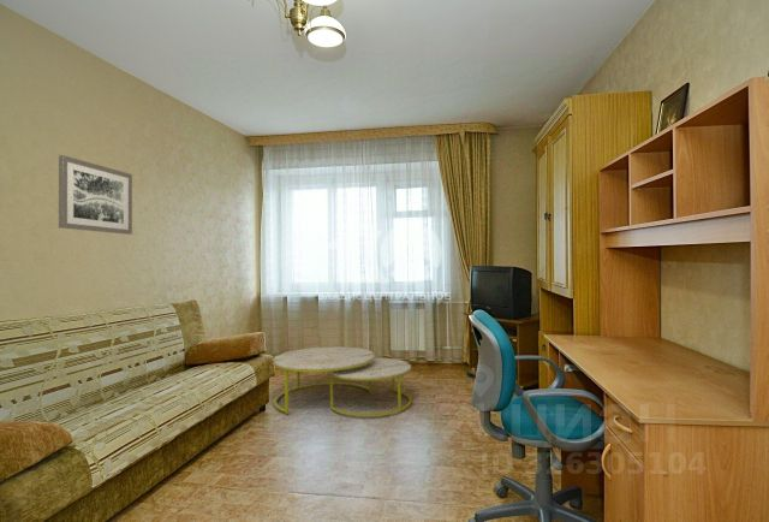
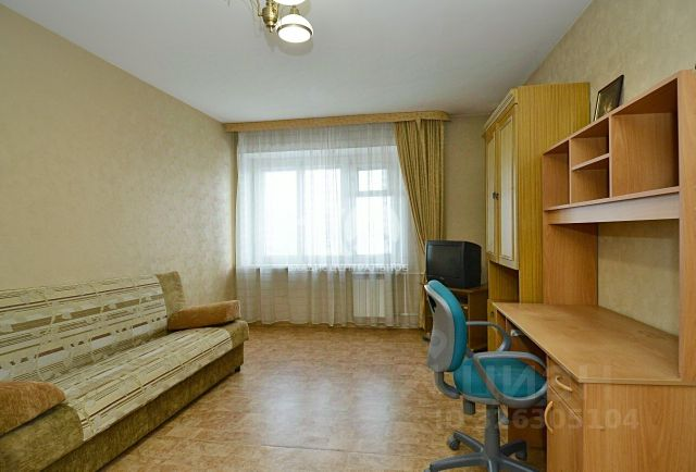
- wall art [58,154,133,236]
- coffee table [273,345,412,417]
